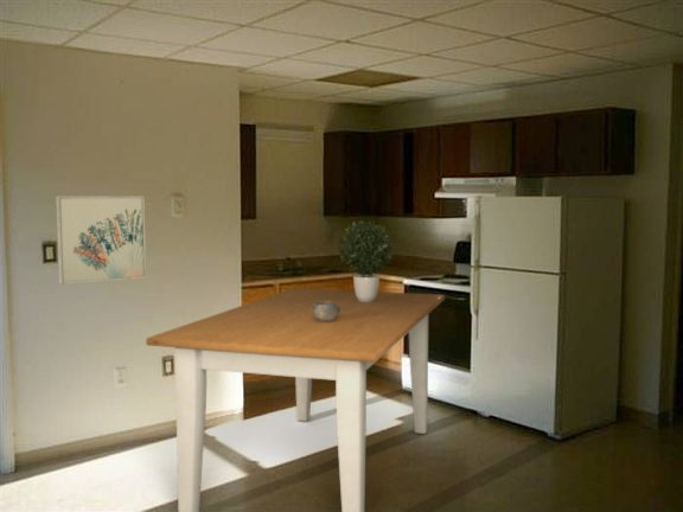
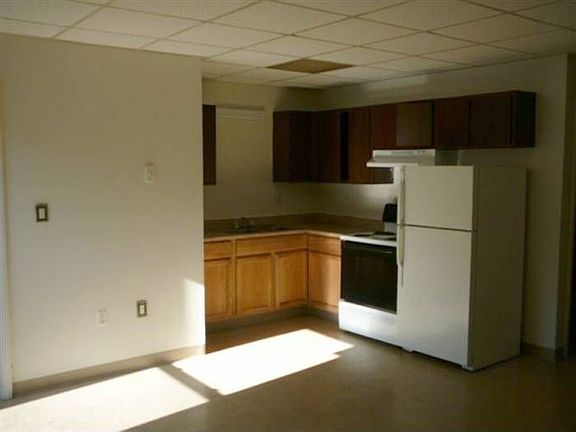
- wall art [55,194,147,286]
- decorative bowl [312,301,340,322]
- table [145,287,446,512]
- potted plant [337,219,396,302]
